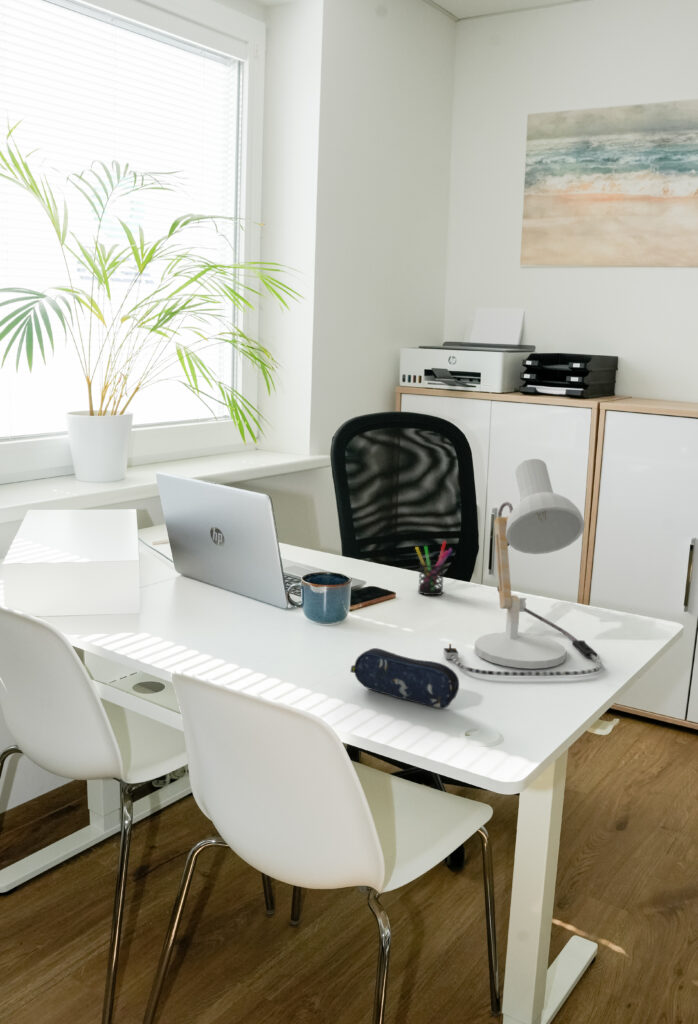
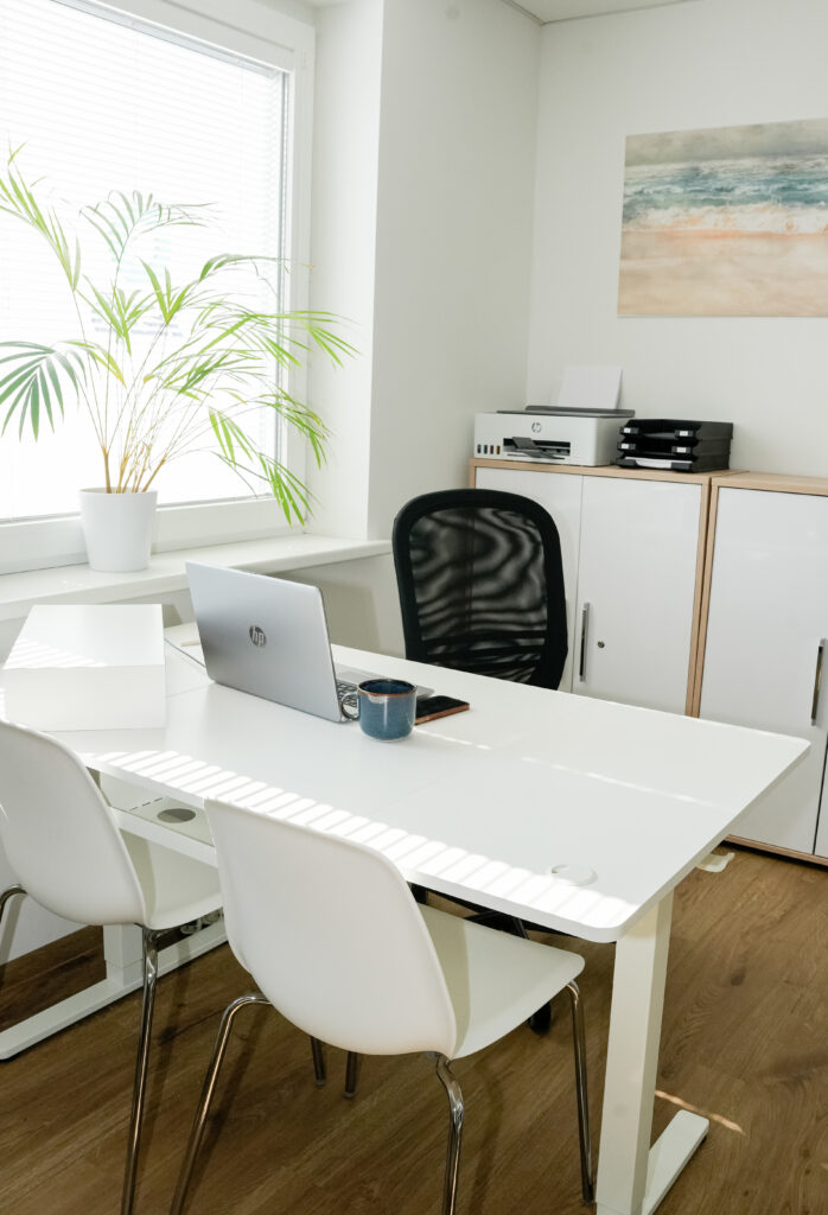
- pencil case [349,647,460,710]
- pen holder [414,540,453,596]
- desk lamp [442,458,603,677]
